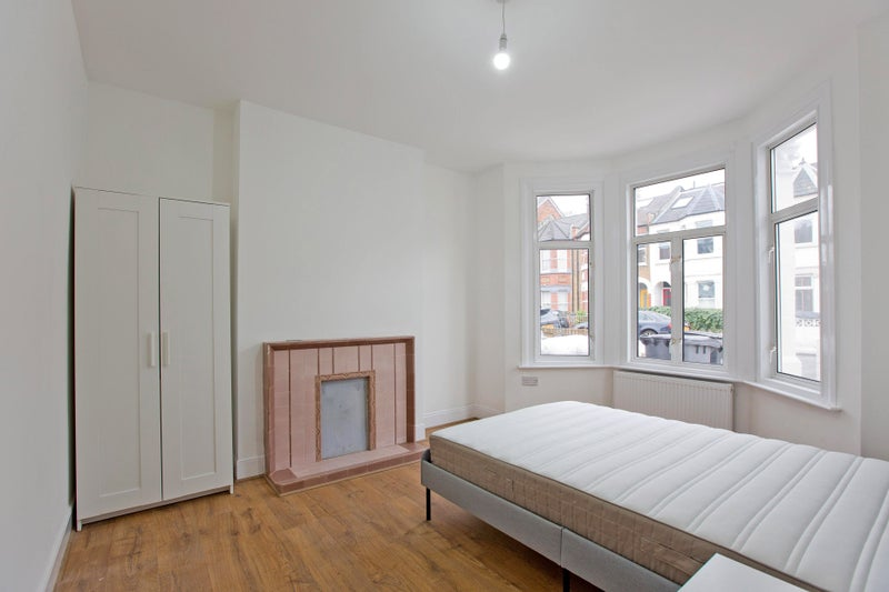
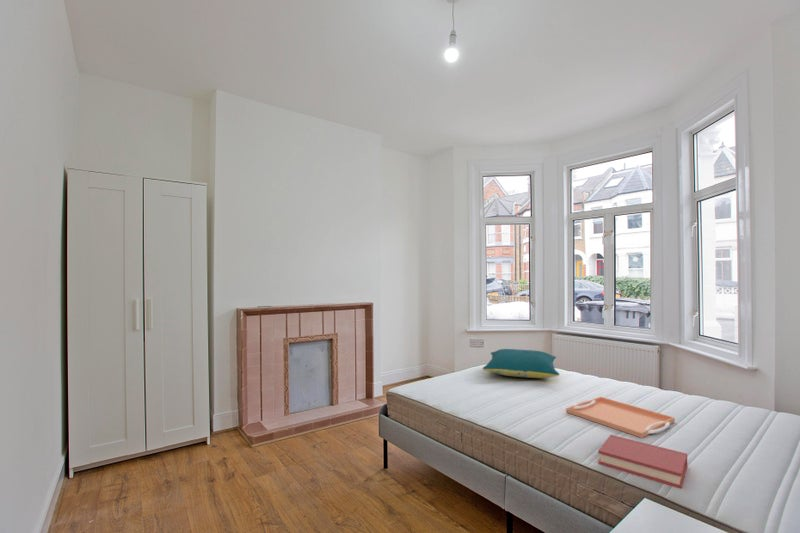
+ hardback book [597,434,688,489]
+ serving tray [565,396,676,439]
+ pillow [482,348,560,379]
